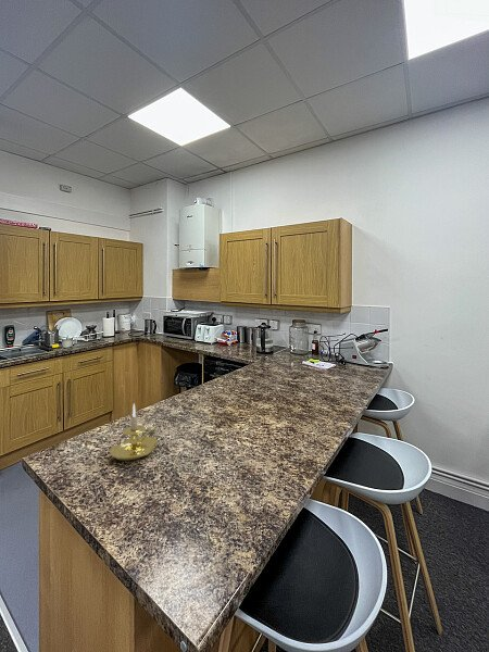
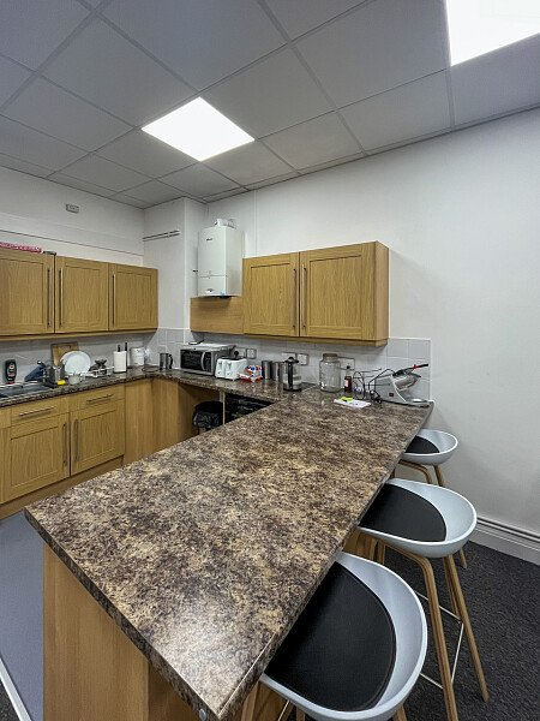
- candle holder [109,403,160,462]
